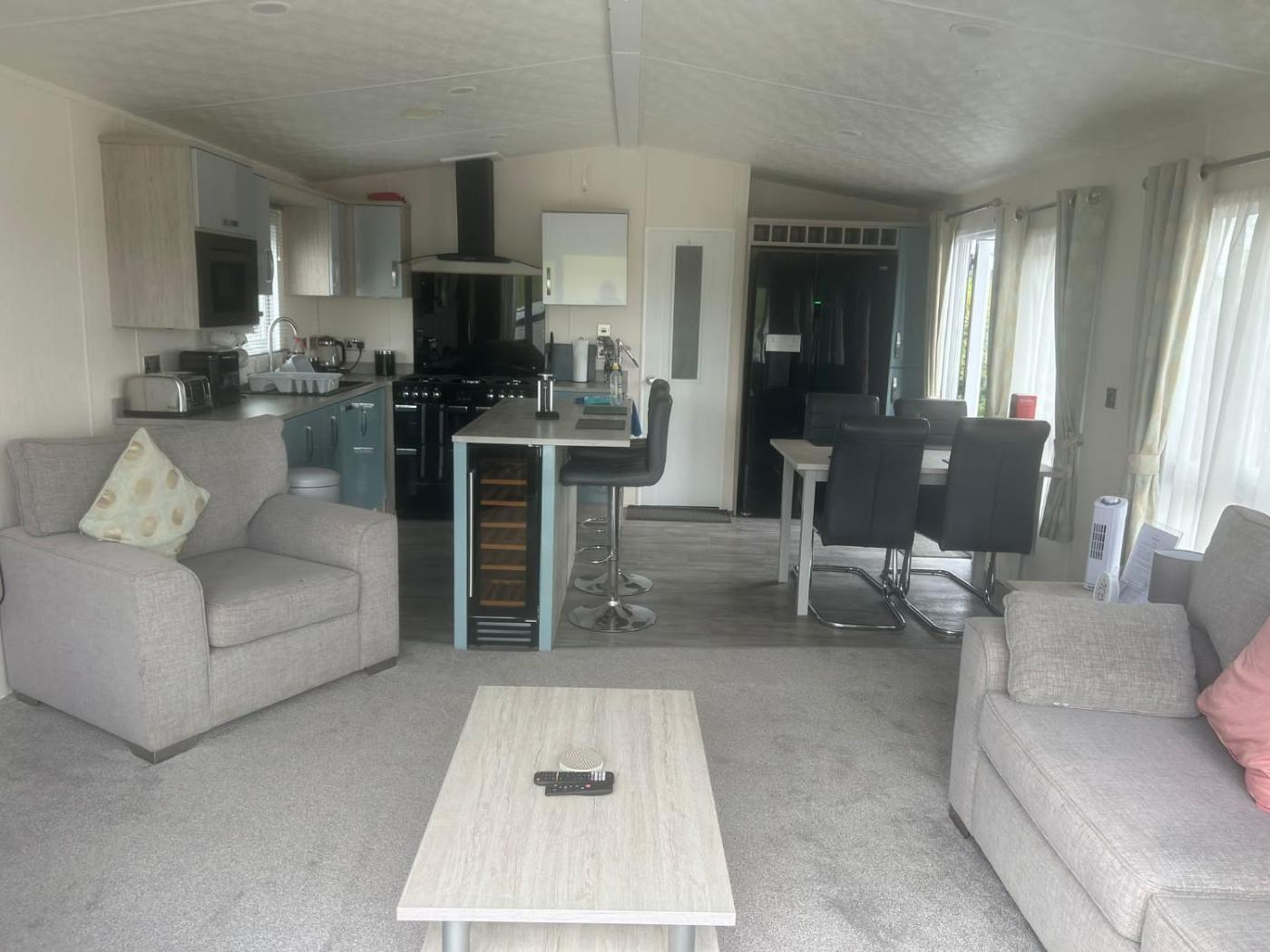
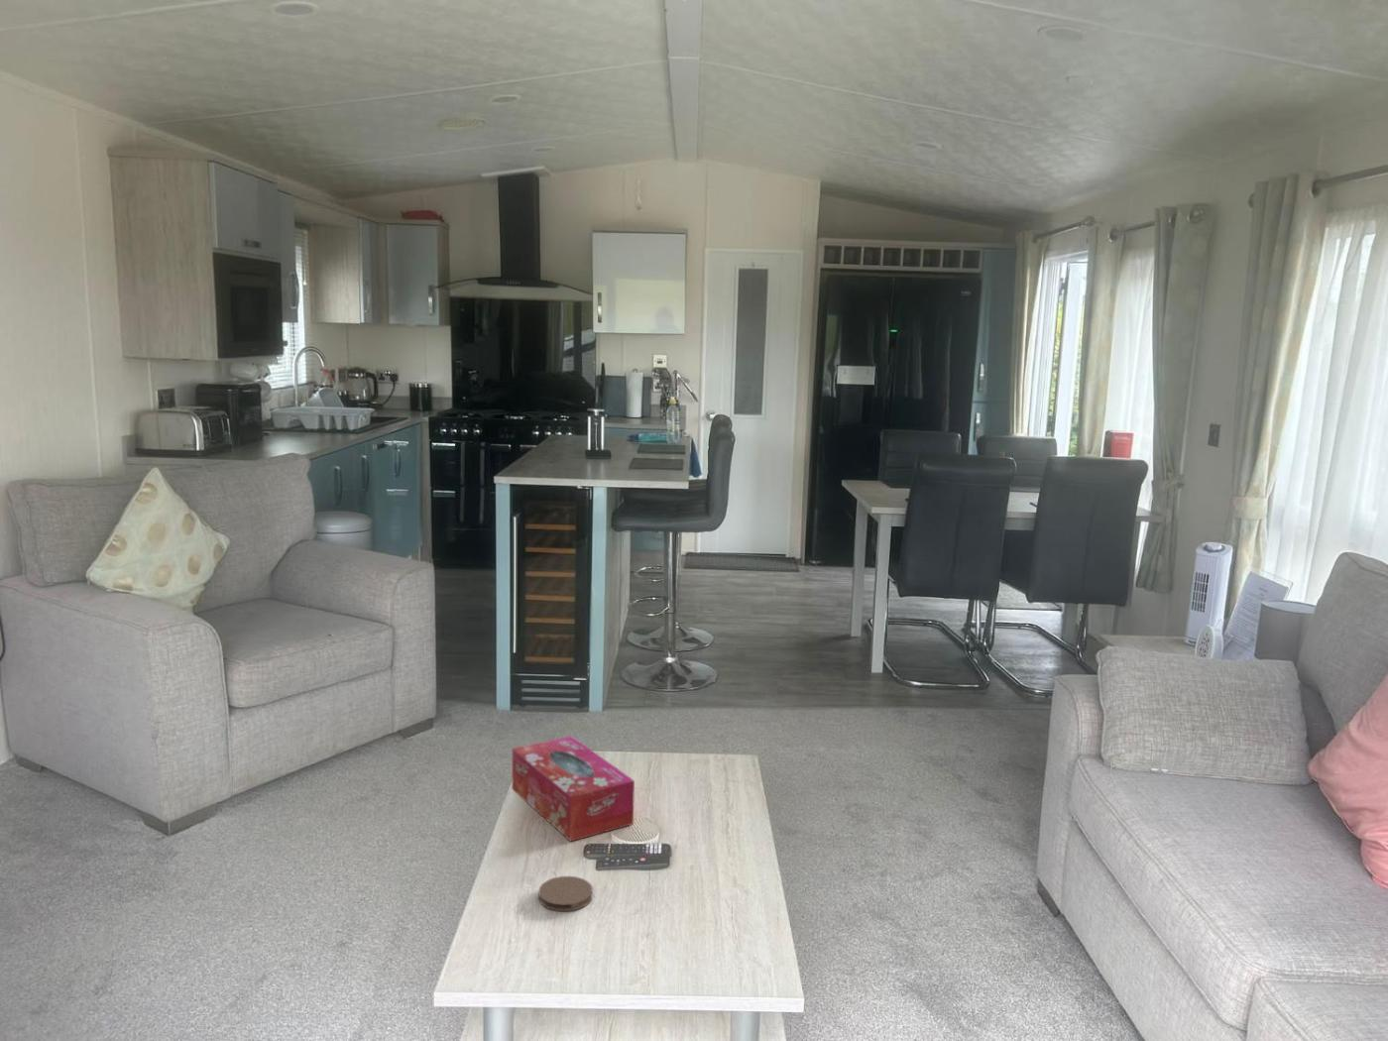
+ tissue box [510,735,635,843]
+ coaster [538,876,593,912]
